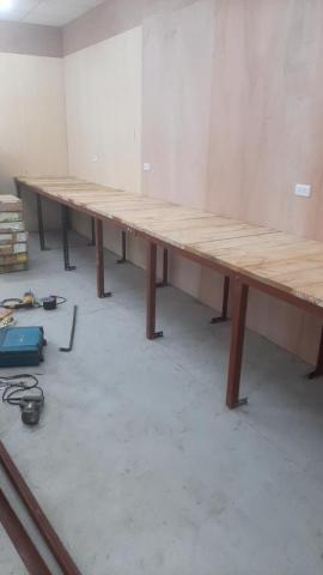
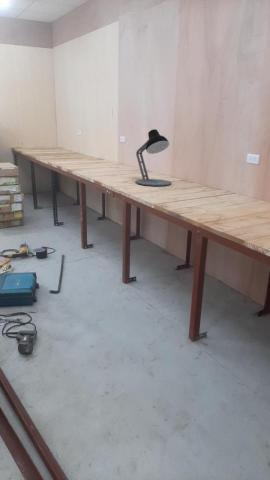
+ desk lamp [134,128,172,187]
